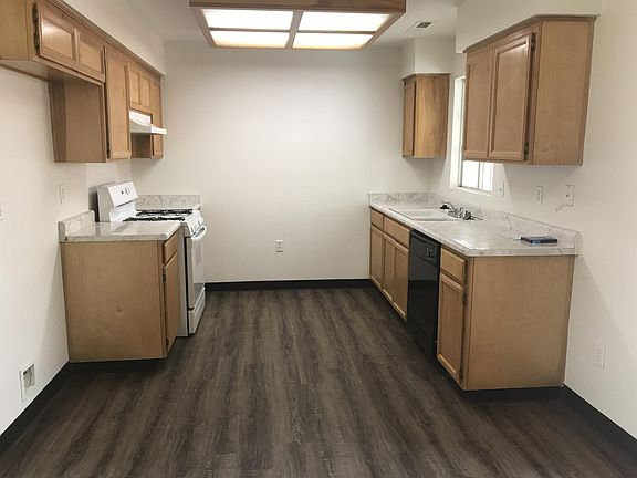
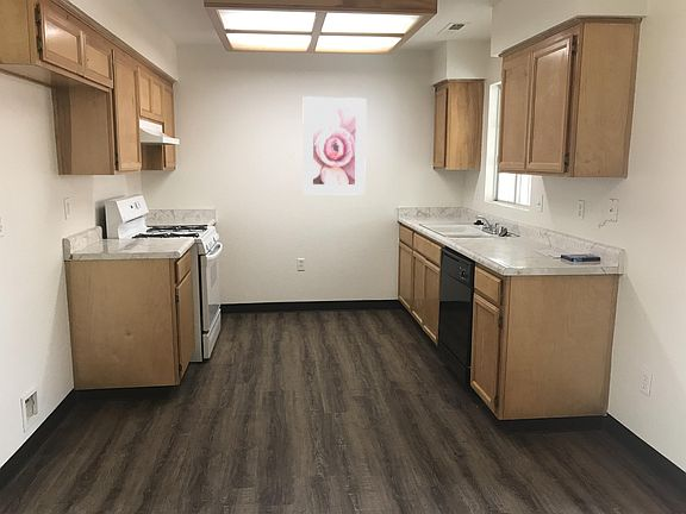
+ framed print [301,95,367,196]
